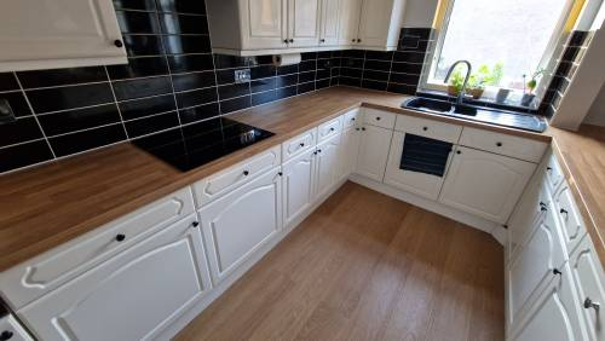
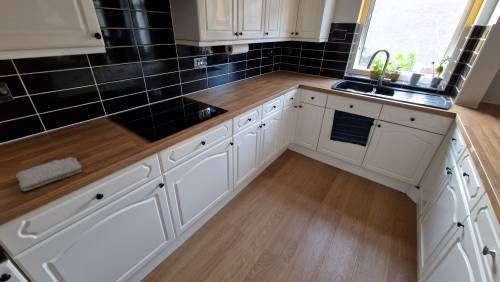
+ washcloth [15,156,83,192]
